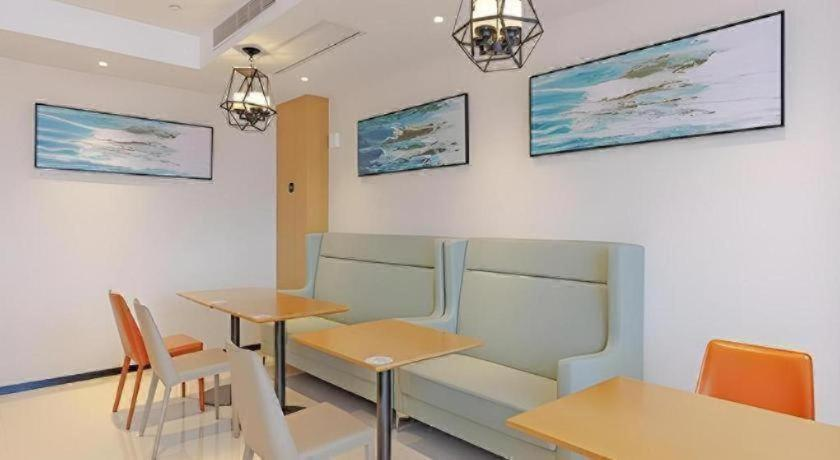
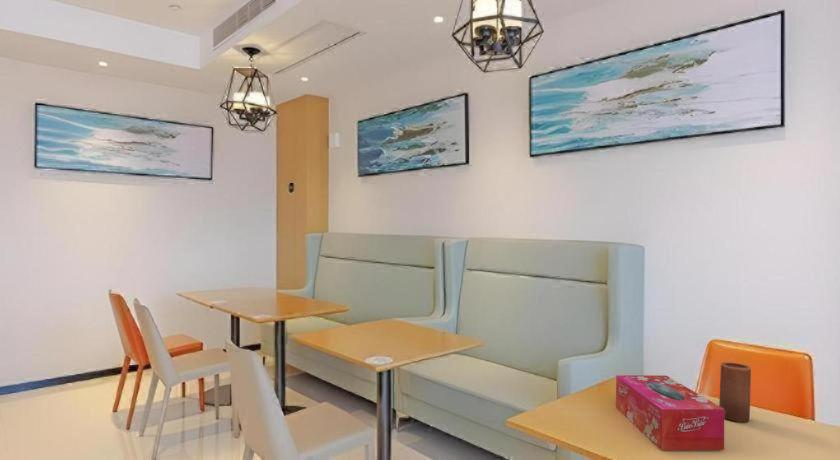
+ candle [718,361,752,423]
+ tissue box [615,374,725,451]
